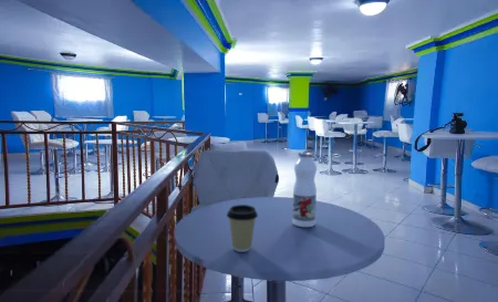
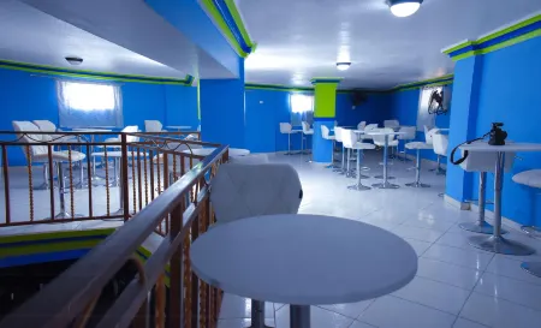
- coffee cup [226,204,259,253]
- beverage bottle [291,152,318,228]
